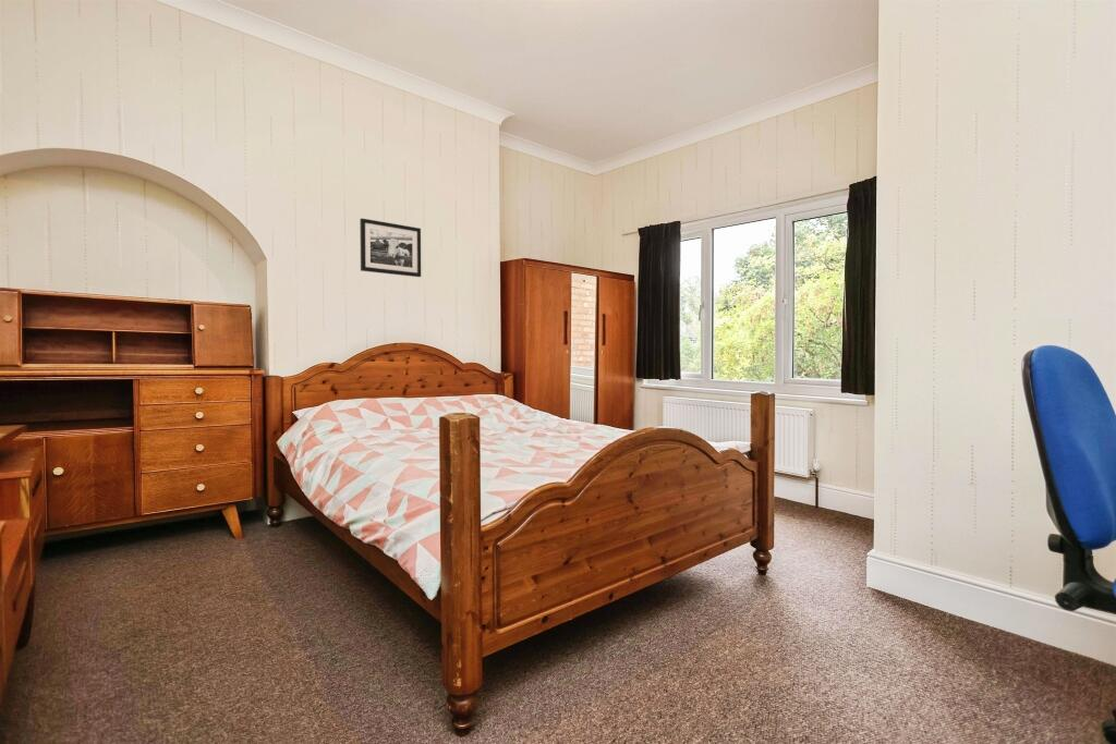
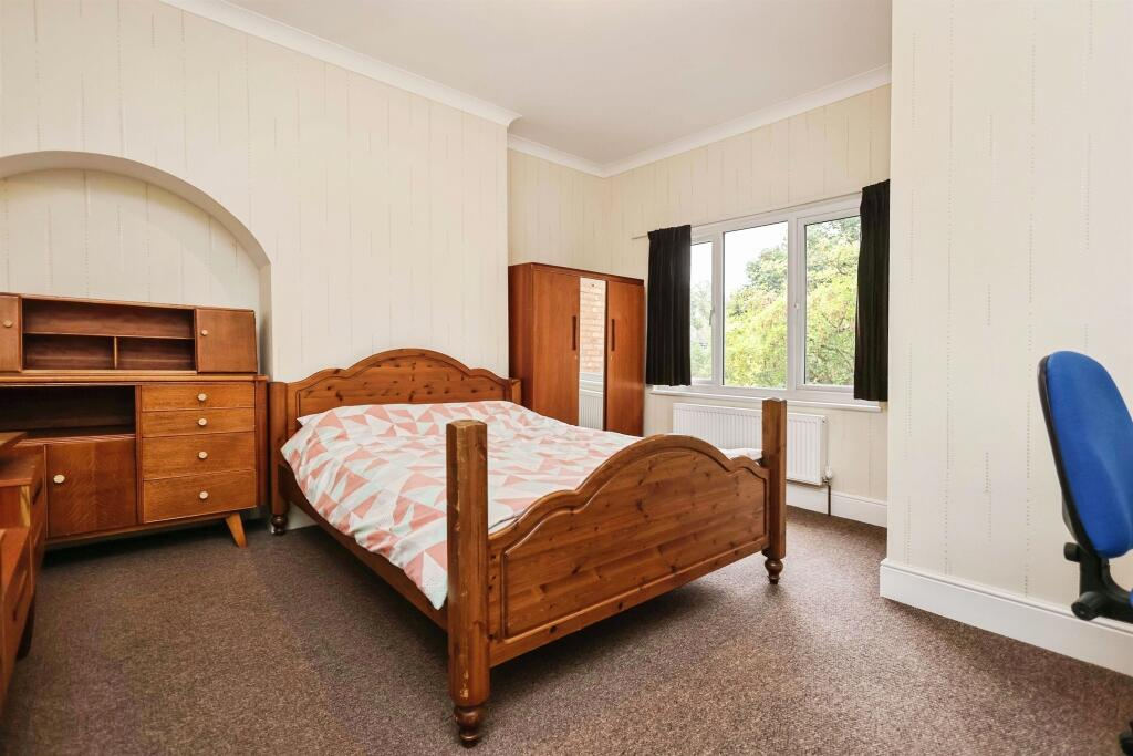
- picture frame [359,217,422,278]
